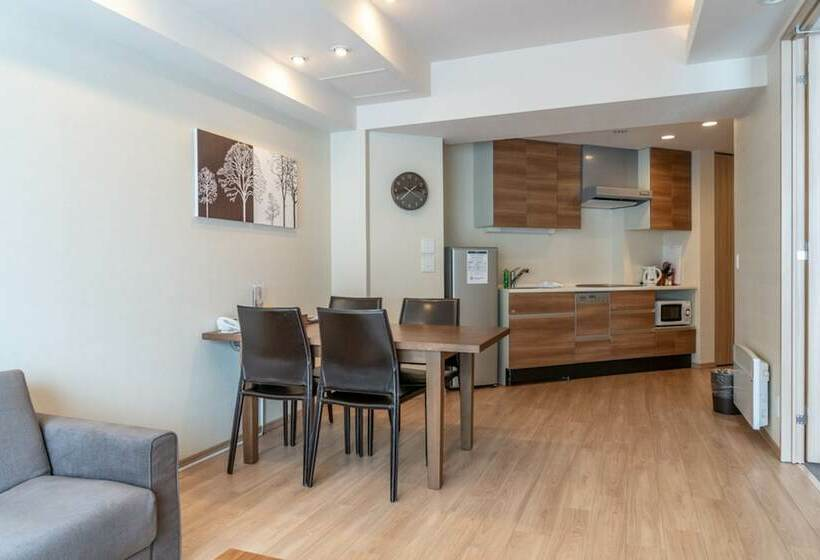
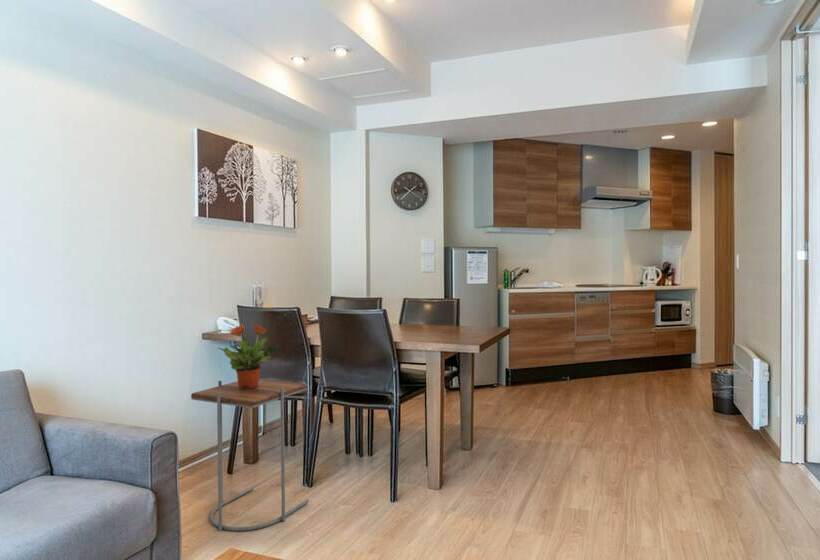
+ potted plant [217,324,280,389]
+ side table [190,378,310,532]
